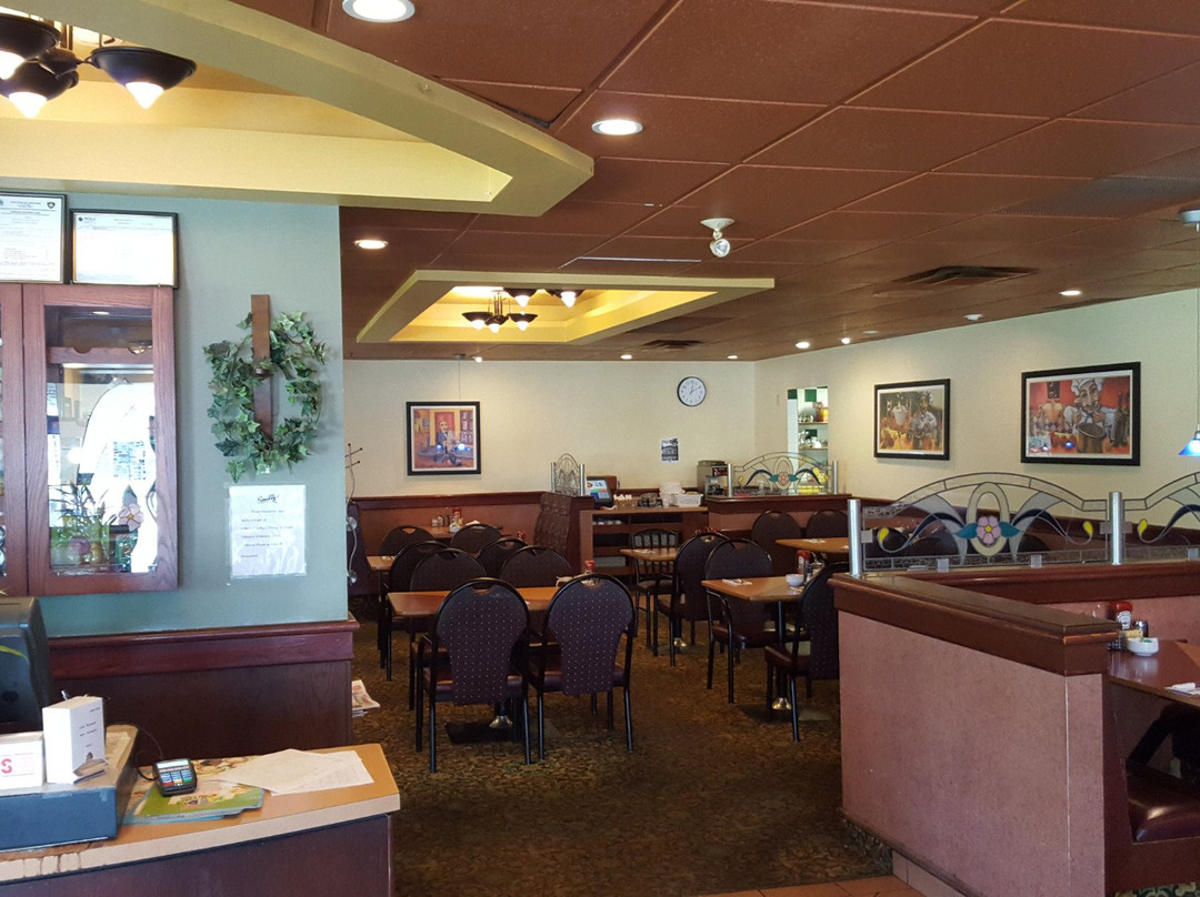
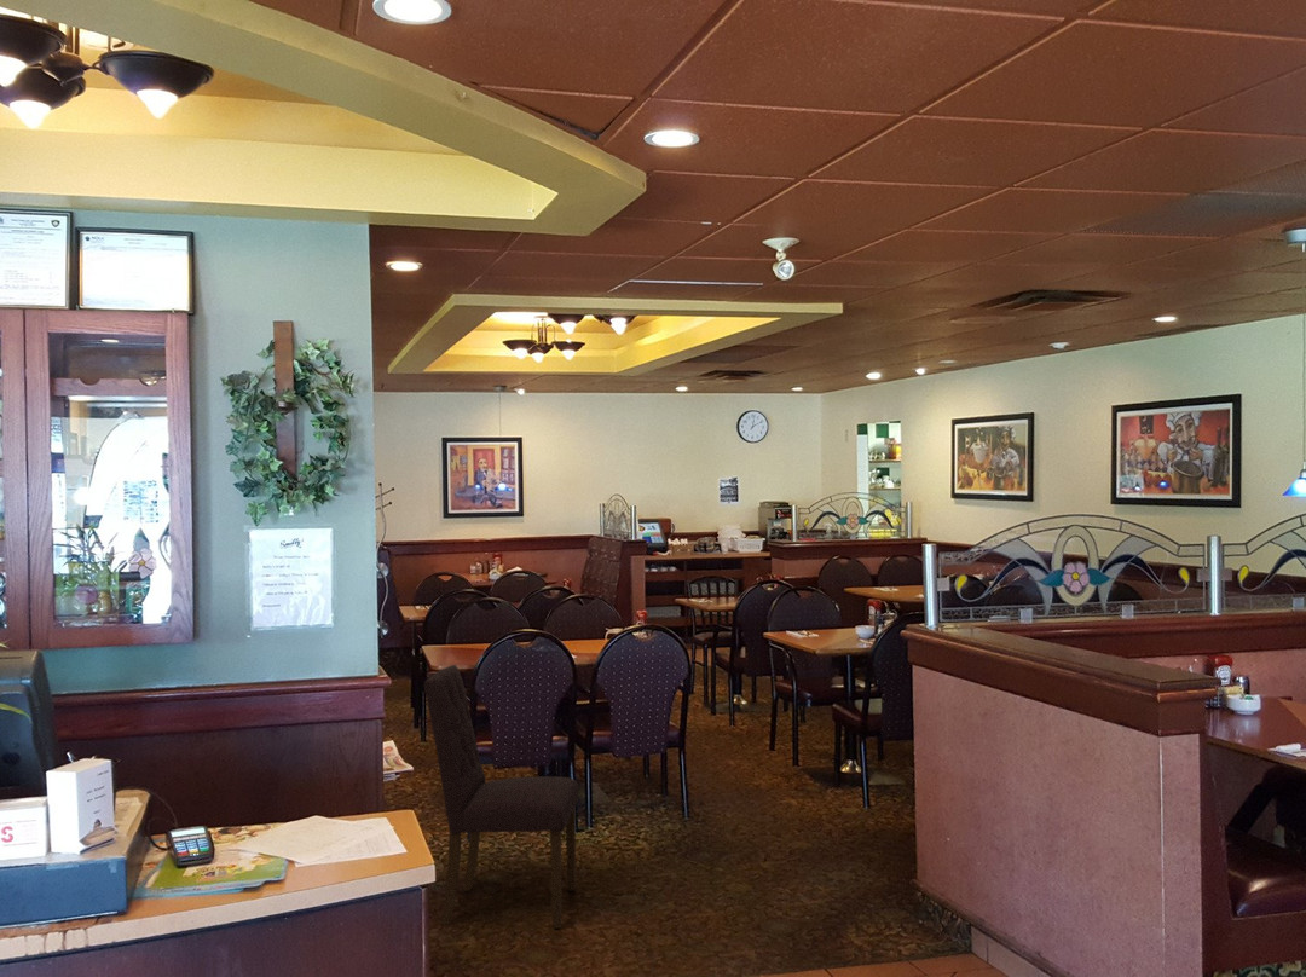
+ dining chair [423,664,580,930]
